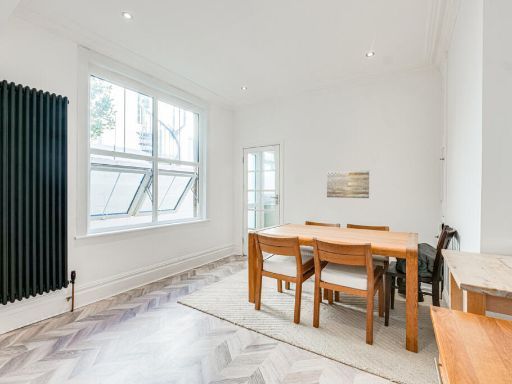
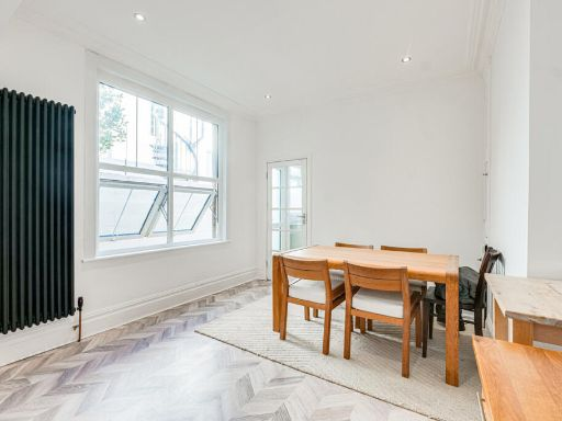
- wall art [326,169,370,199]
